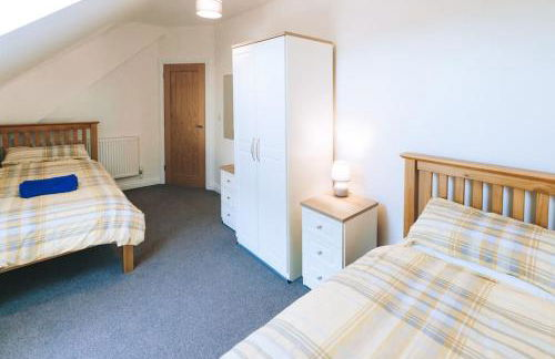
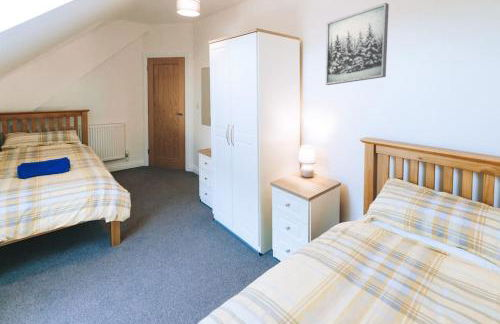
+ wall art [325,2,390,86]
